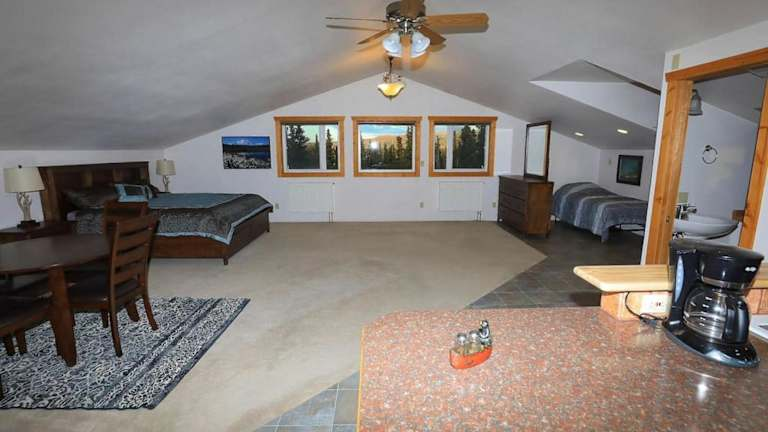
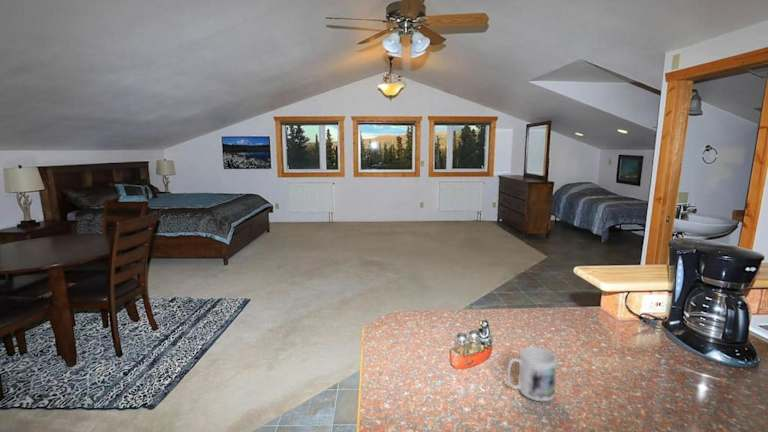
+ mug [506,346,558,402]
